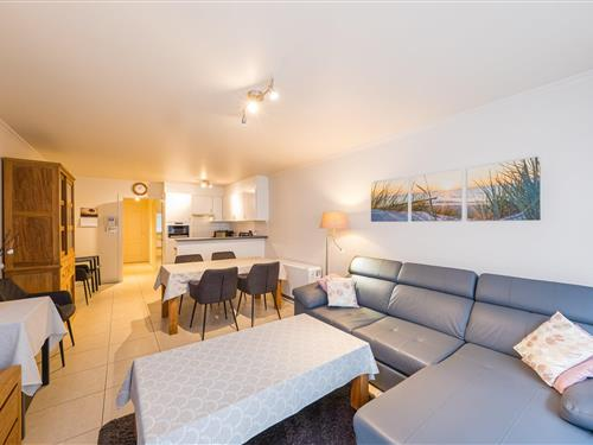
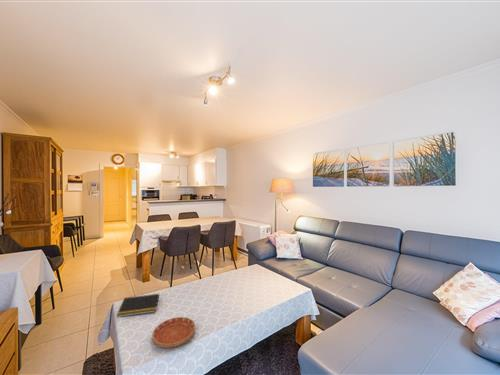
+ notepad [115,293,160,318]
+ saucer [151,316,196,349]
